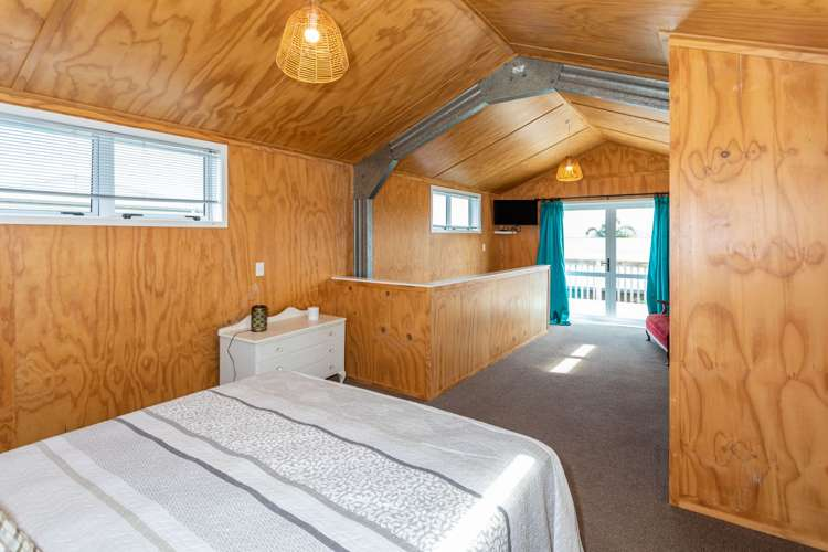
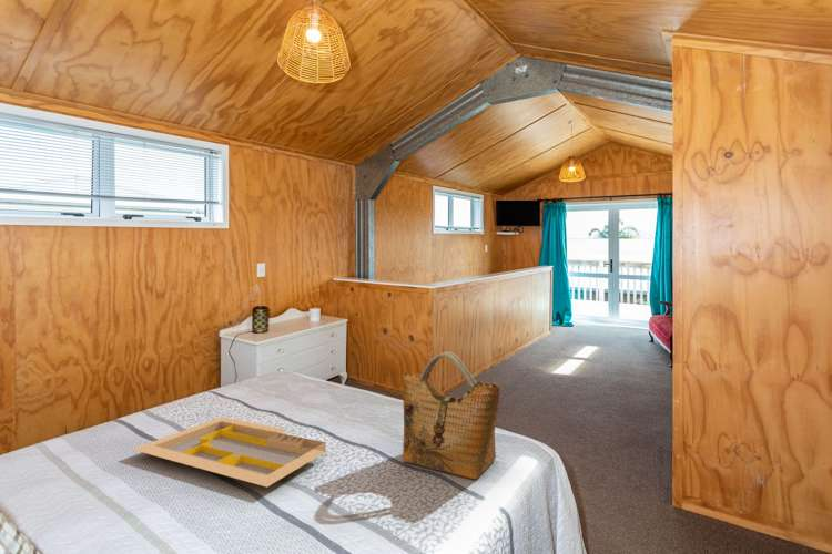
+ serving tray [131,416,327,489]
+ grocery bag [402,351,501,481]
